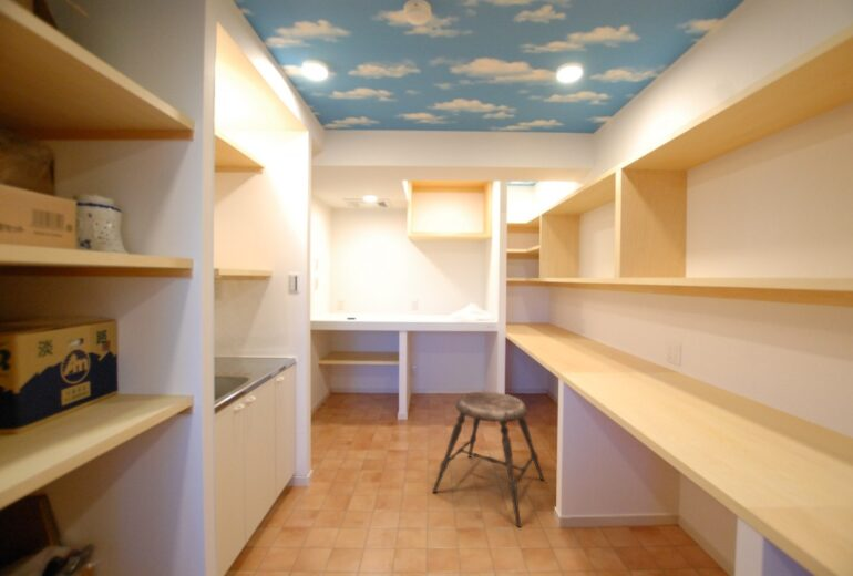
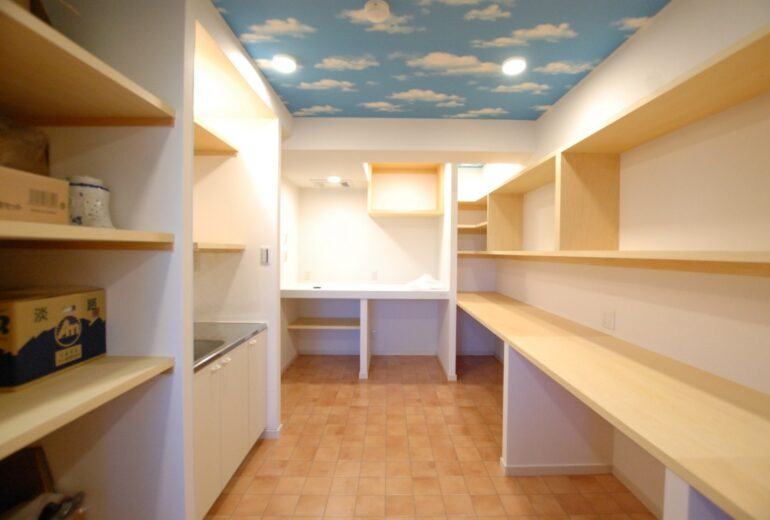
- stool [431,390,545,528]
